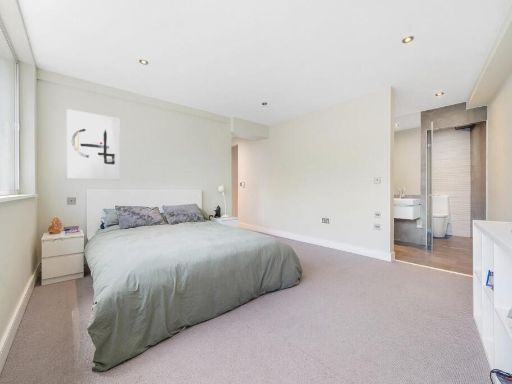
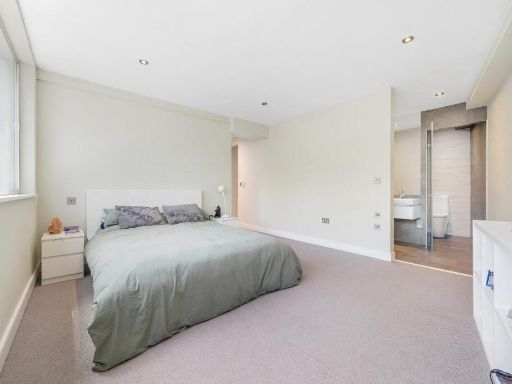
- wall art [66,108,121,181]
